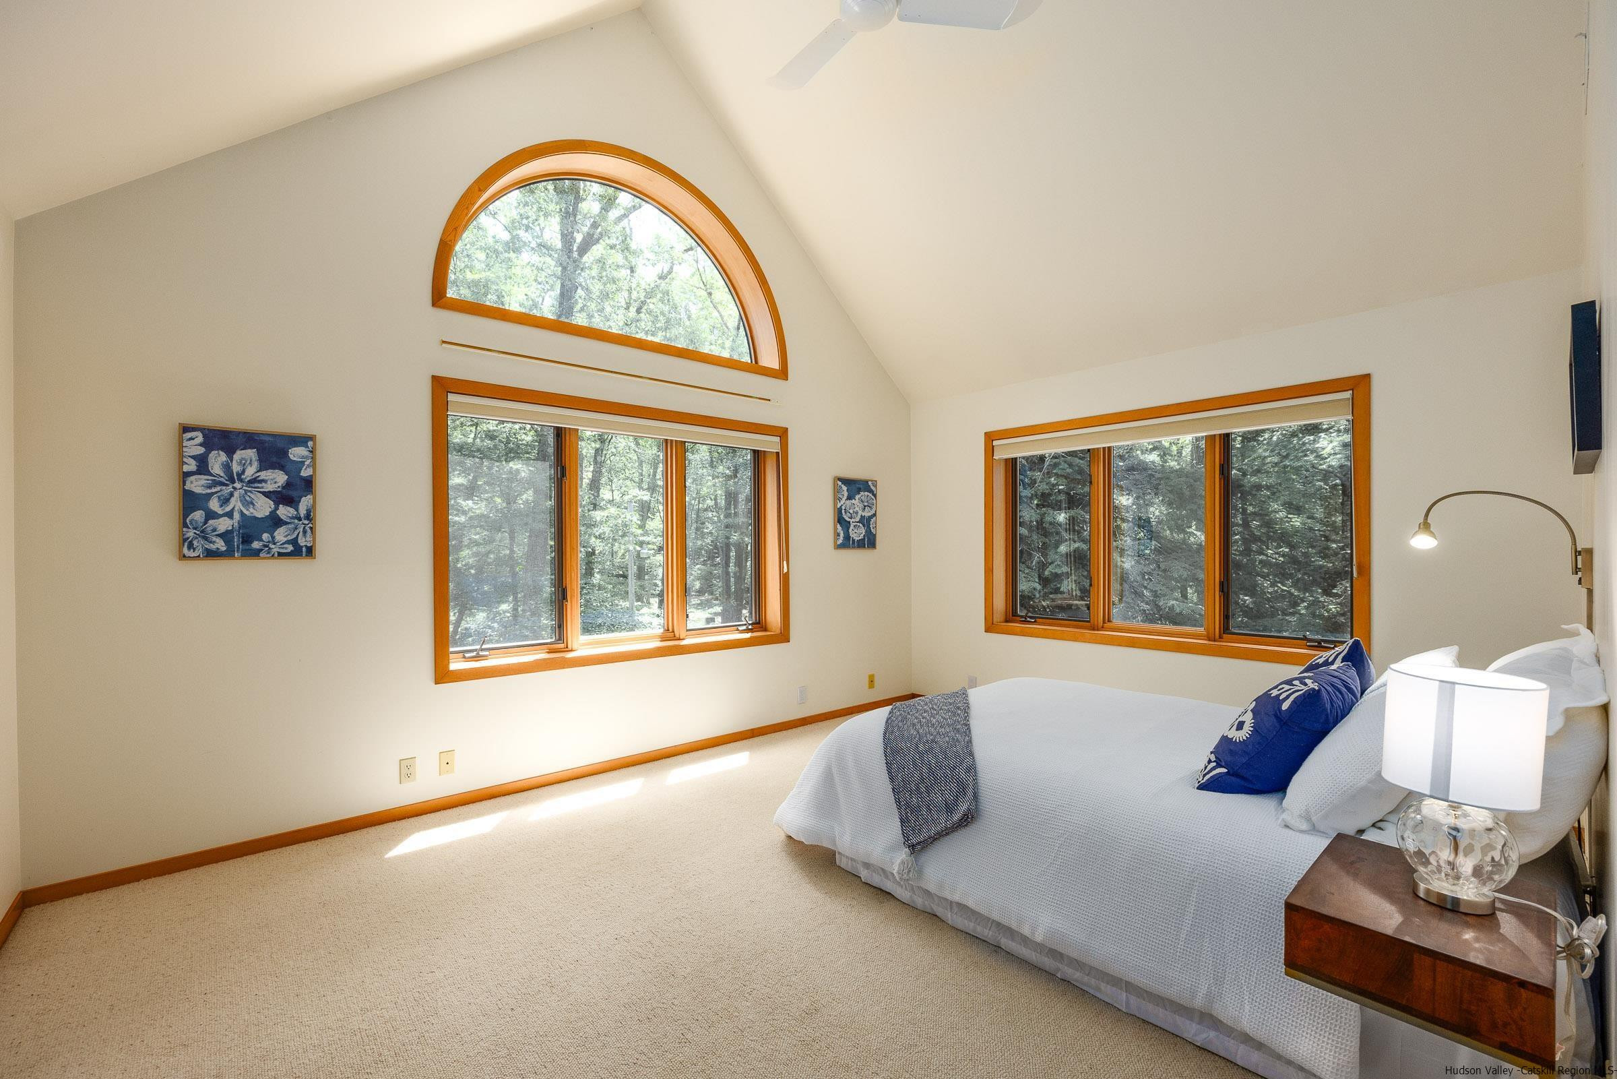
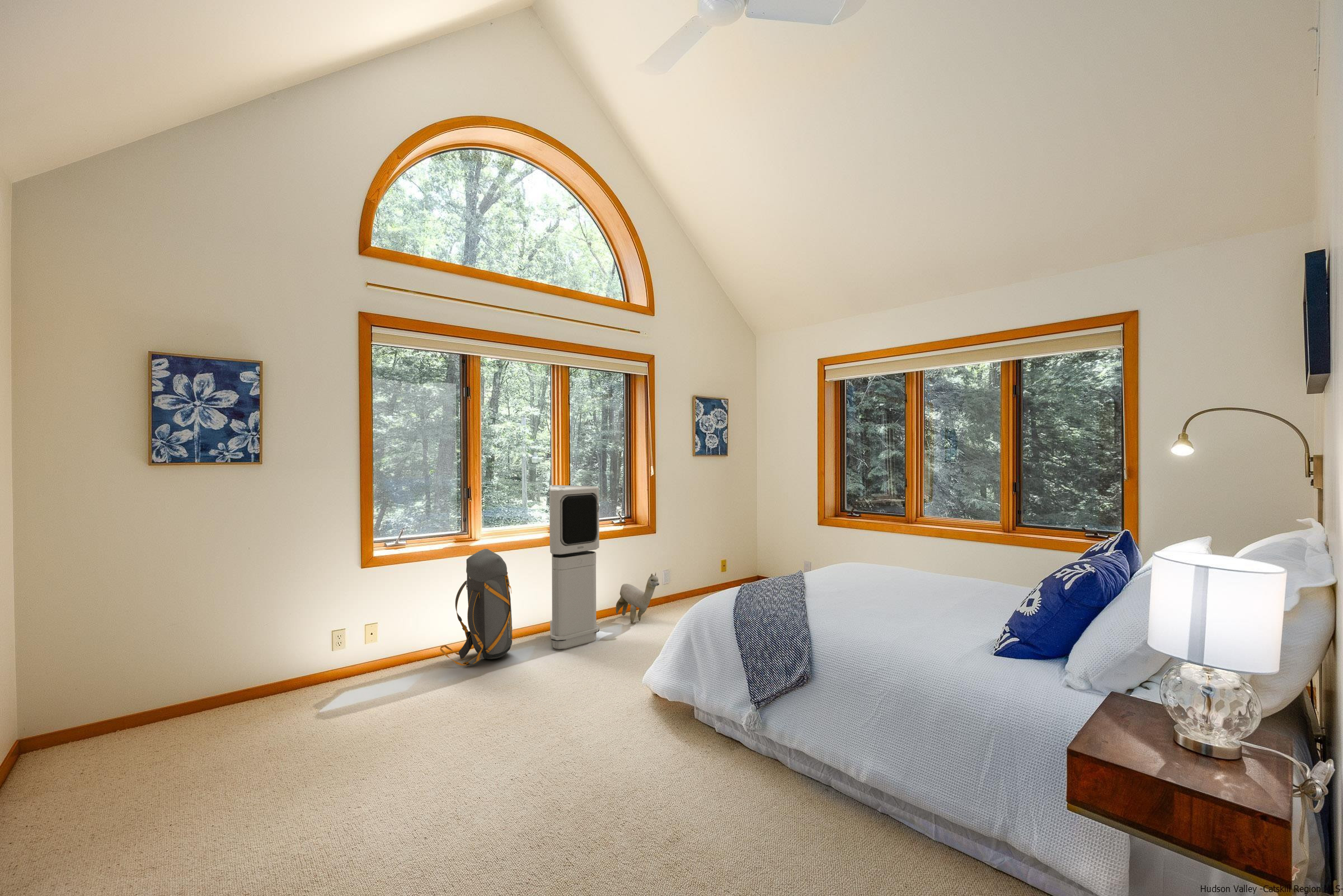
+ air purifier [549,485,600,650]
+ plush toy [616,572,660,624]
+ backpack [440,548,513,666]
